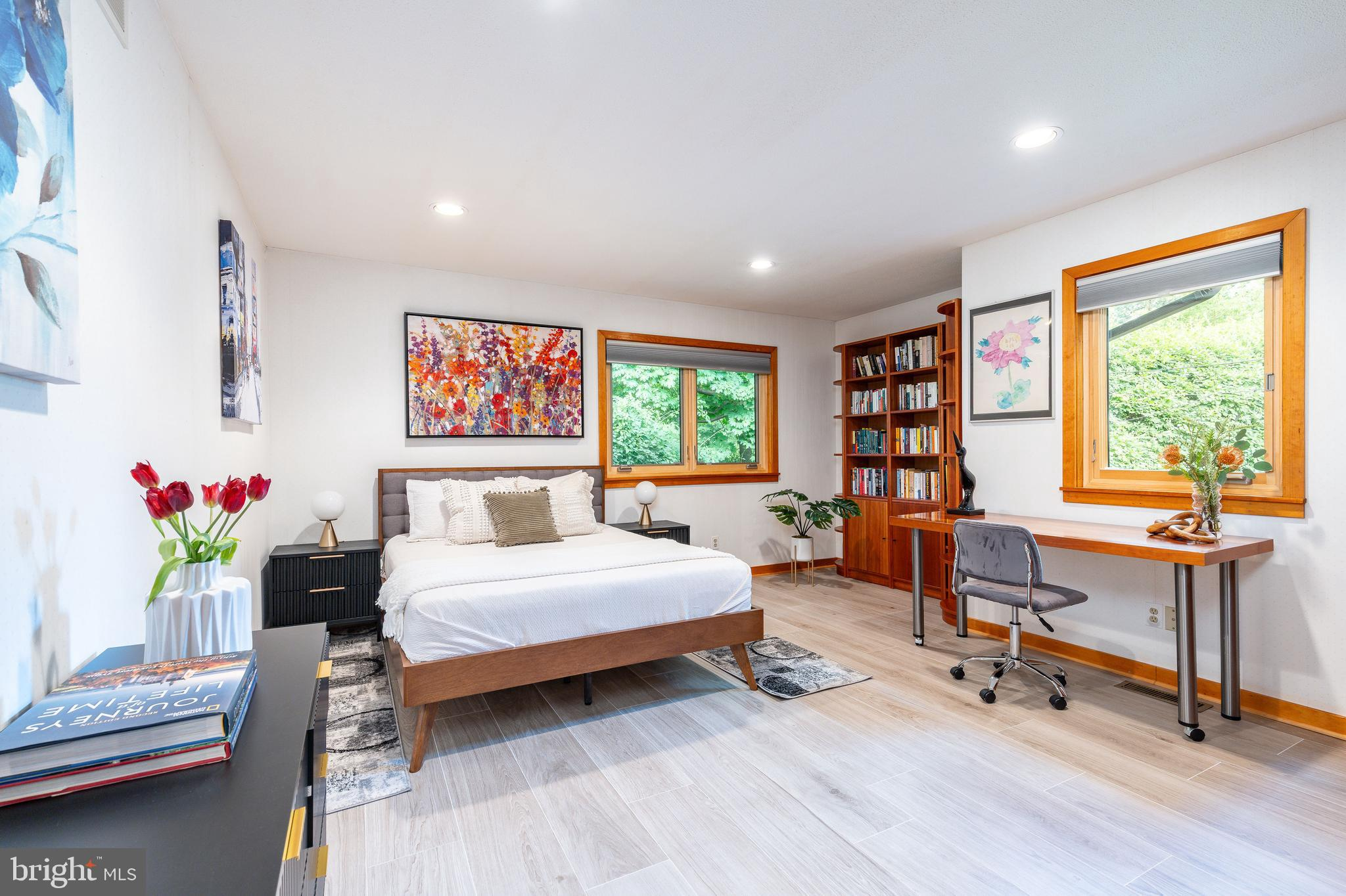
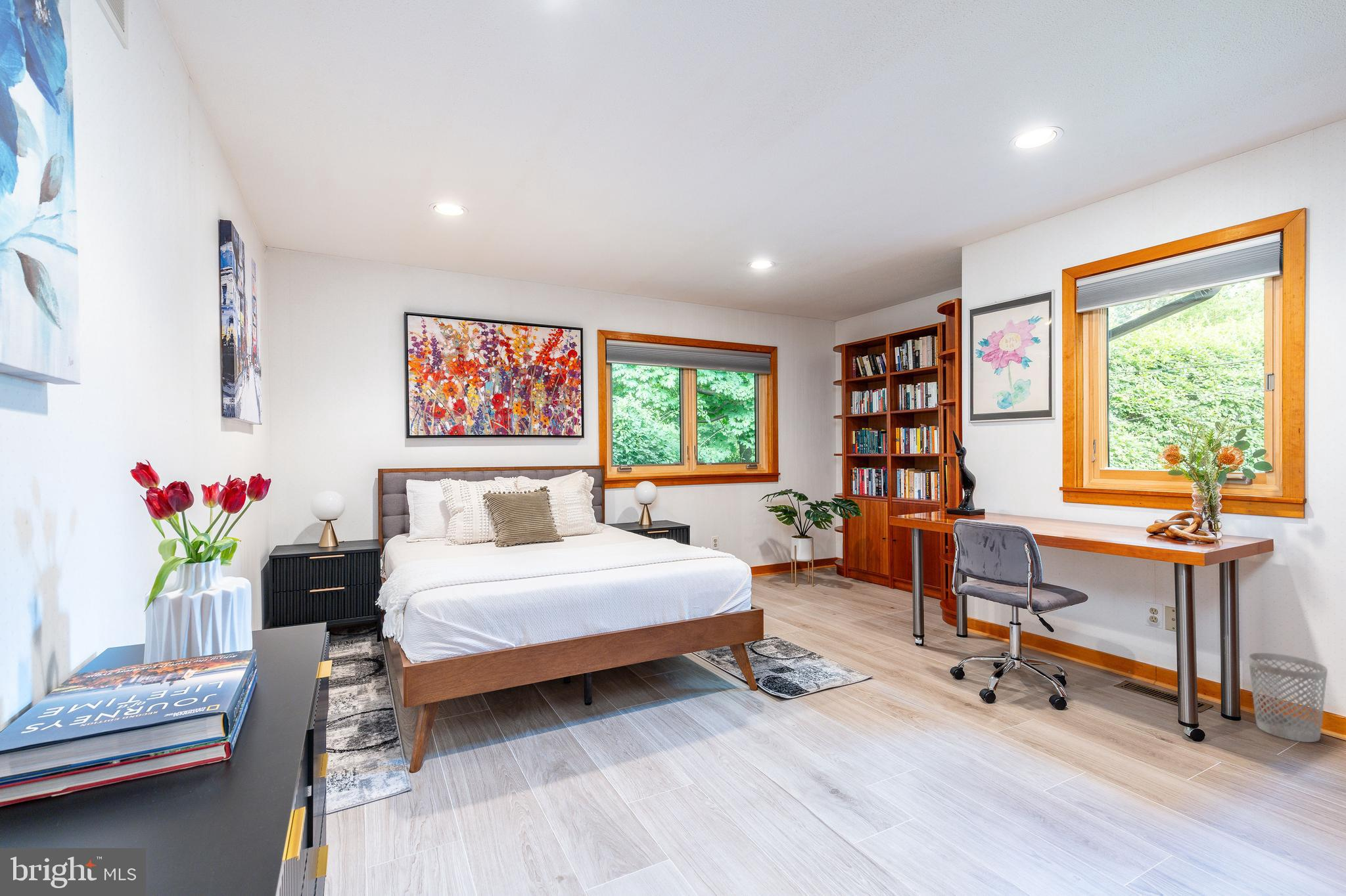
+ wastebasket [1247,652,1328,743]
